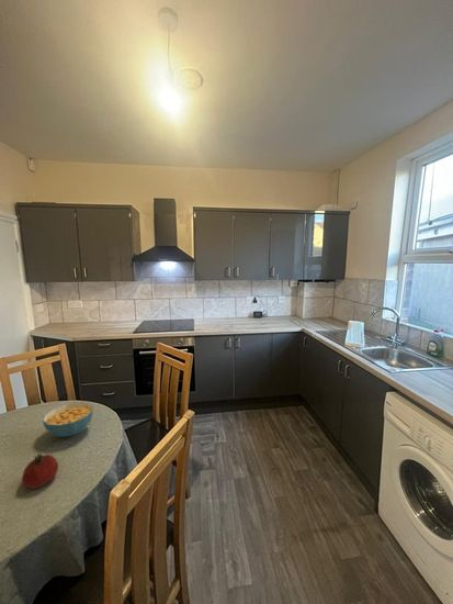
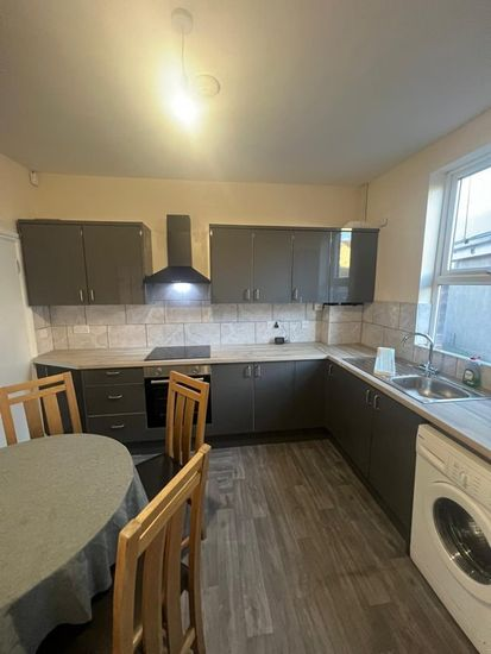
- fruit [21,452,59,491]
- cereal bowl [42,401,94,438]
